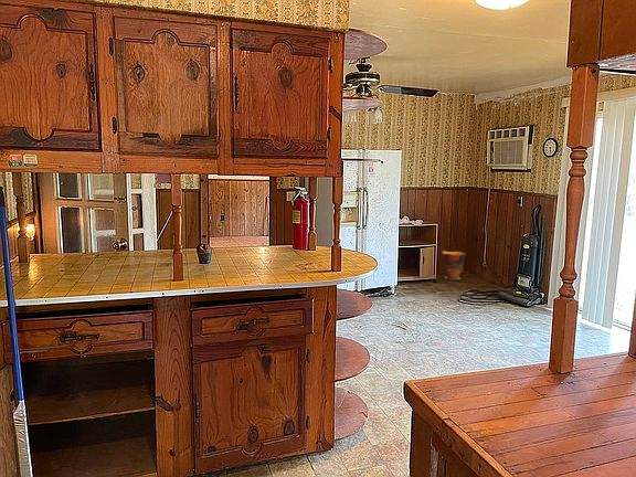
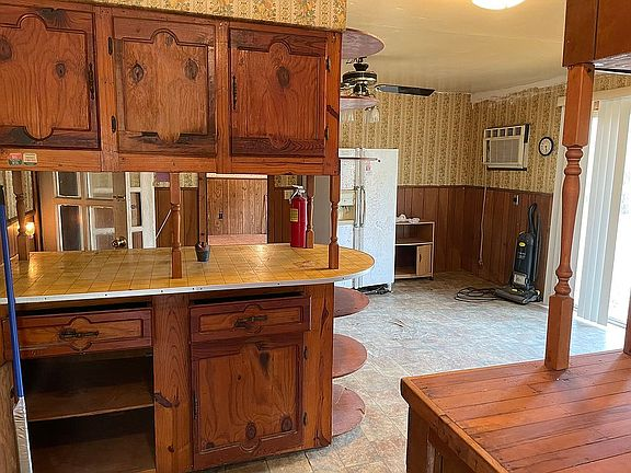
- bucket [442,250,467,280]
